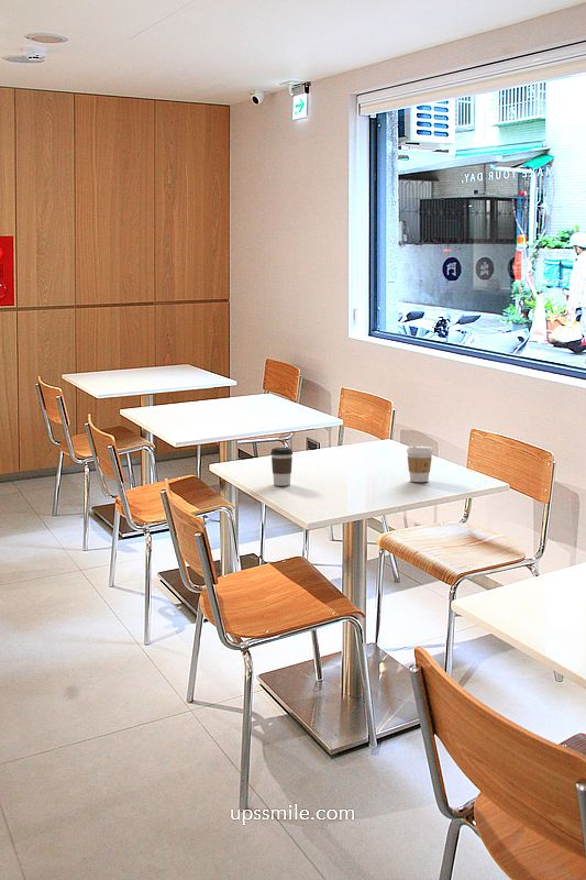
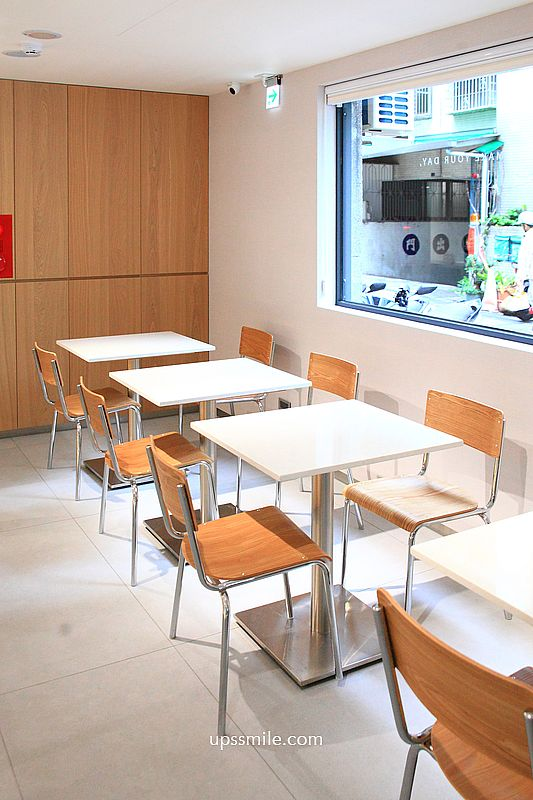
- coffee cup [406,446,433,483]
- coffee cup [269,447,294,486]
